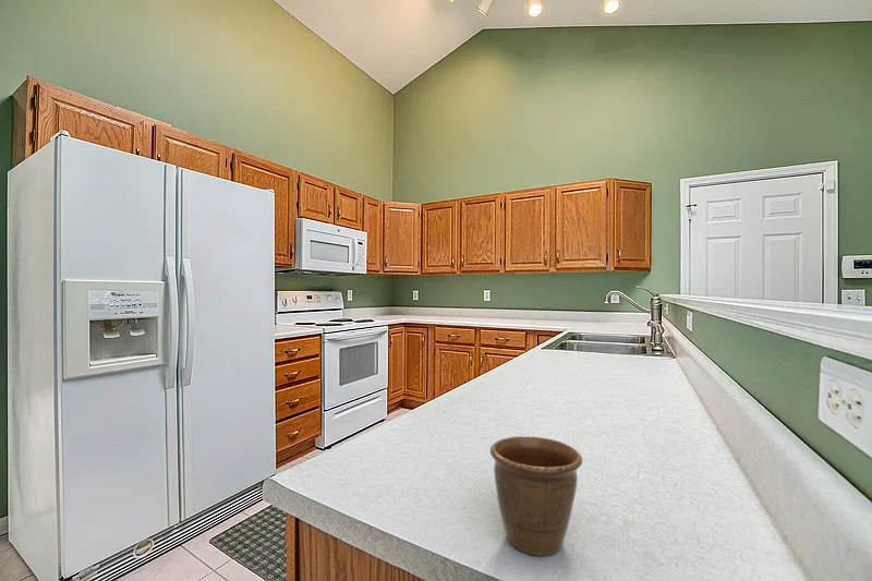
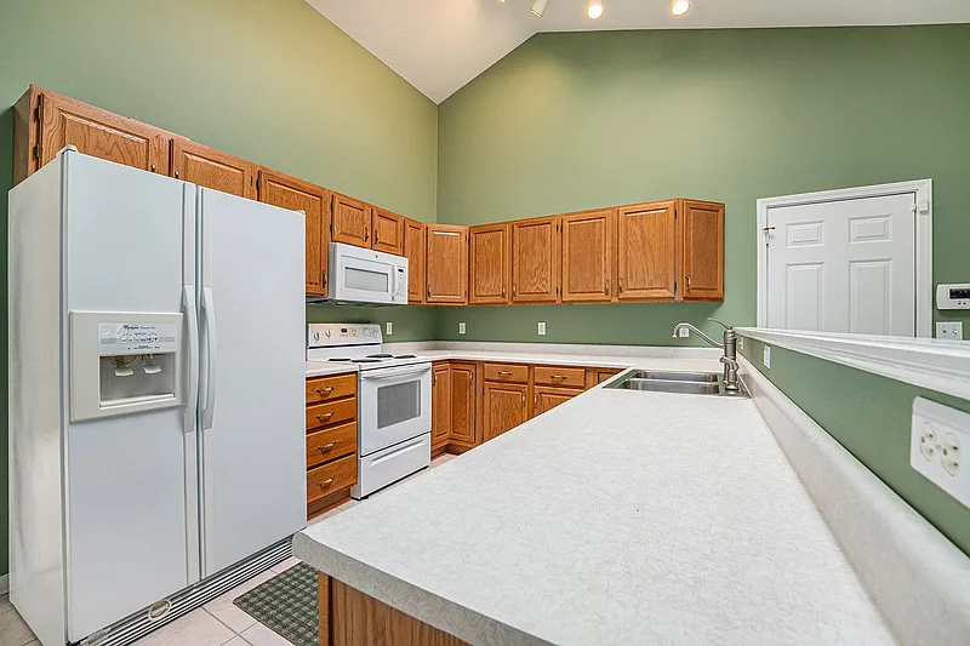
- mug [489,435,583,557]
